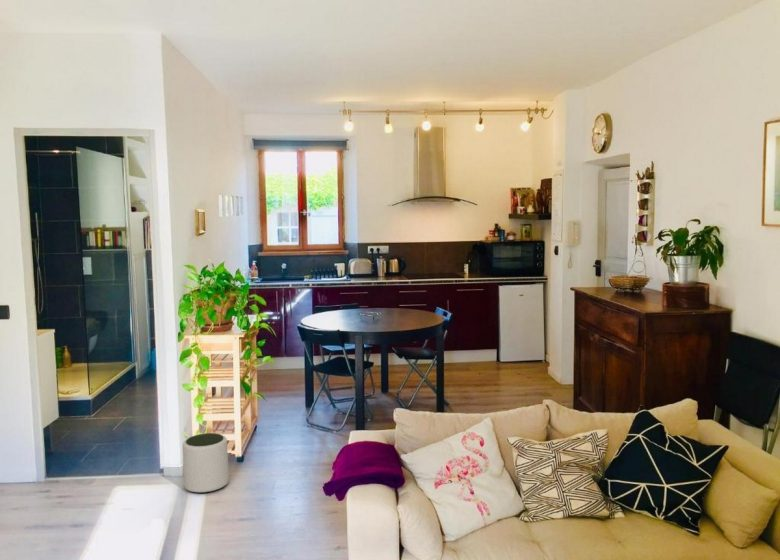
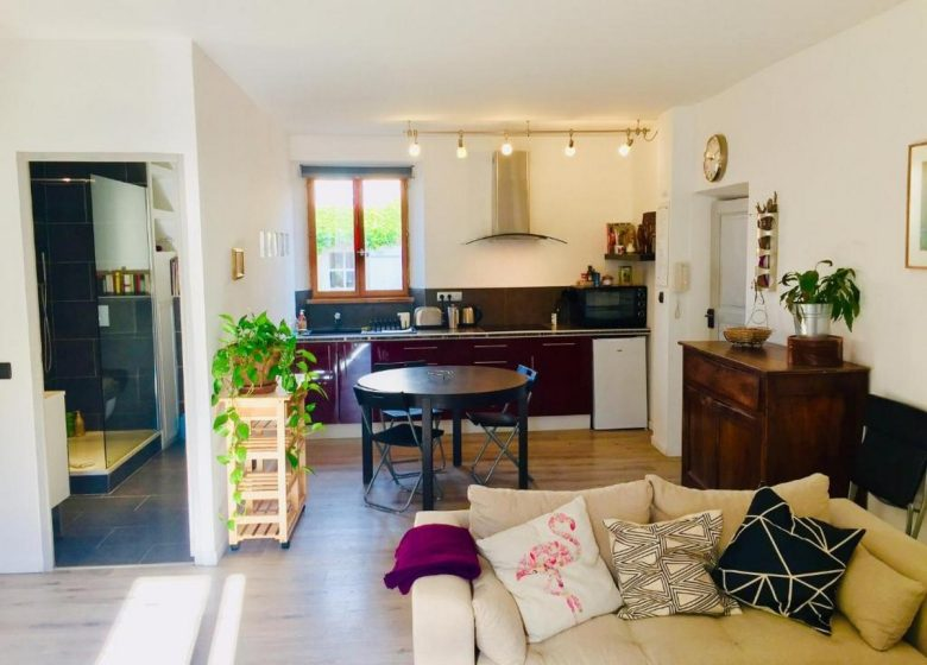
- plant pot [182,432,229,494]
